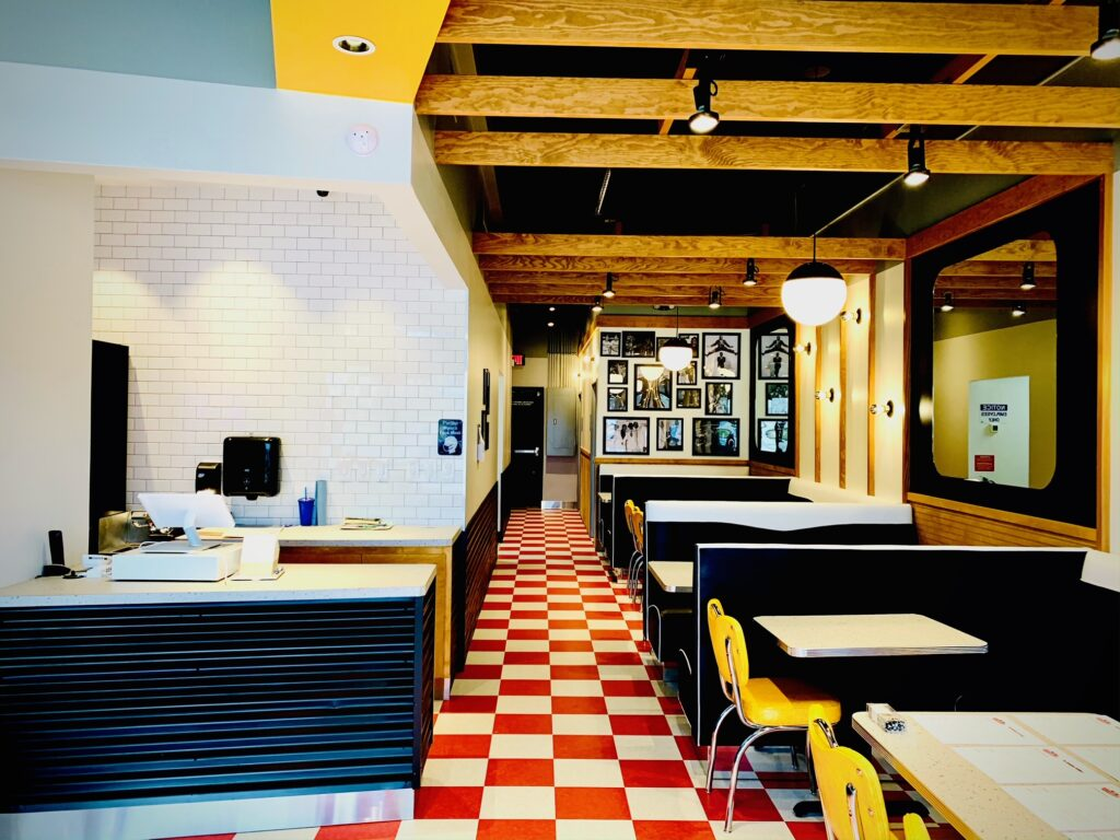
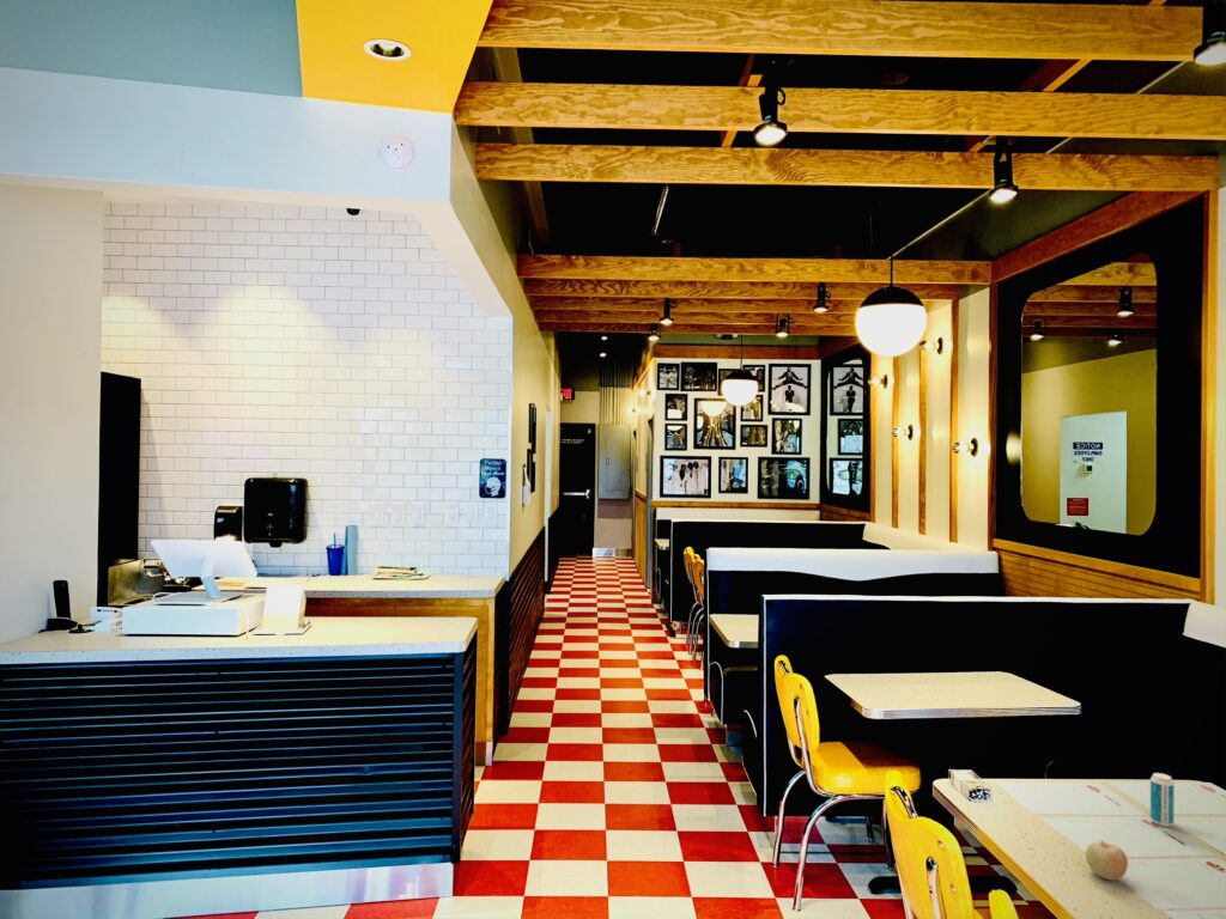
+ fruit [1085,839,1129,882]
+ beverage can [1149,772,1175,828]
